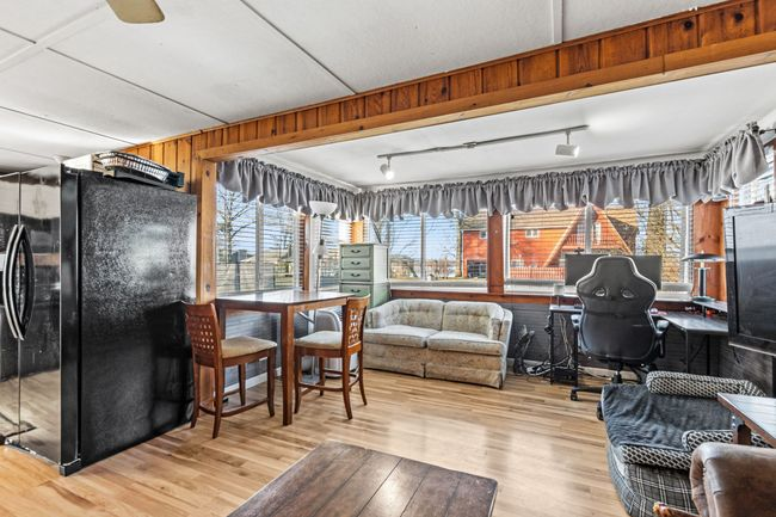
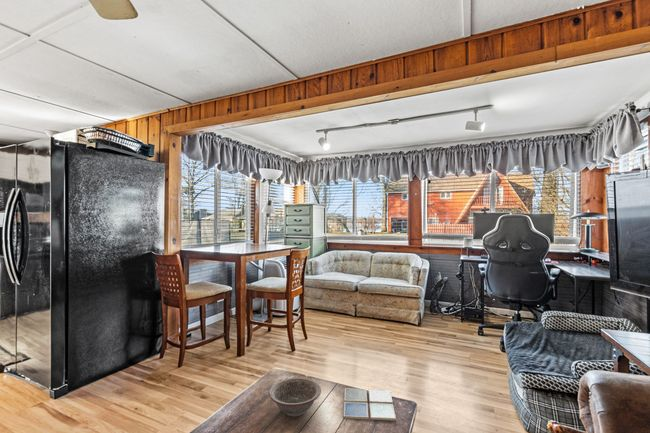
+ decorative bowl [268,377,322,417]
+ drink coaster [343,387,397,422]
